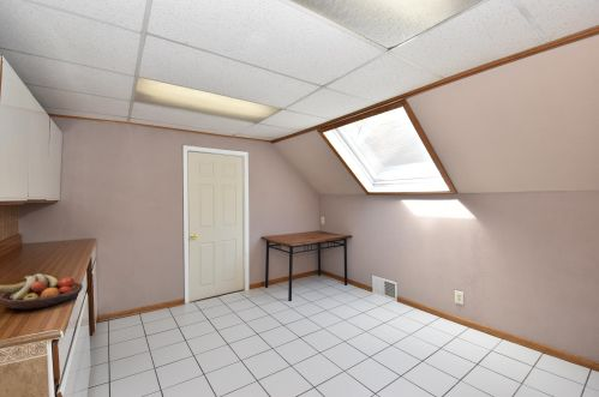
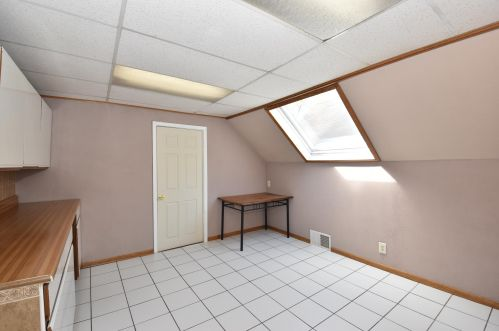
- fruit bowl [0,272,84,311]
